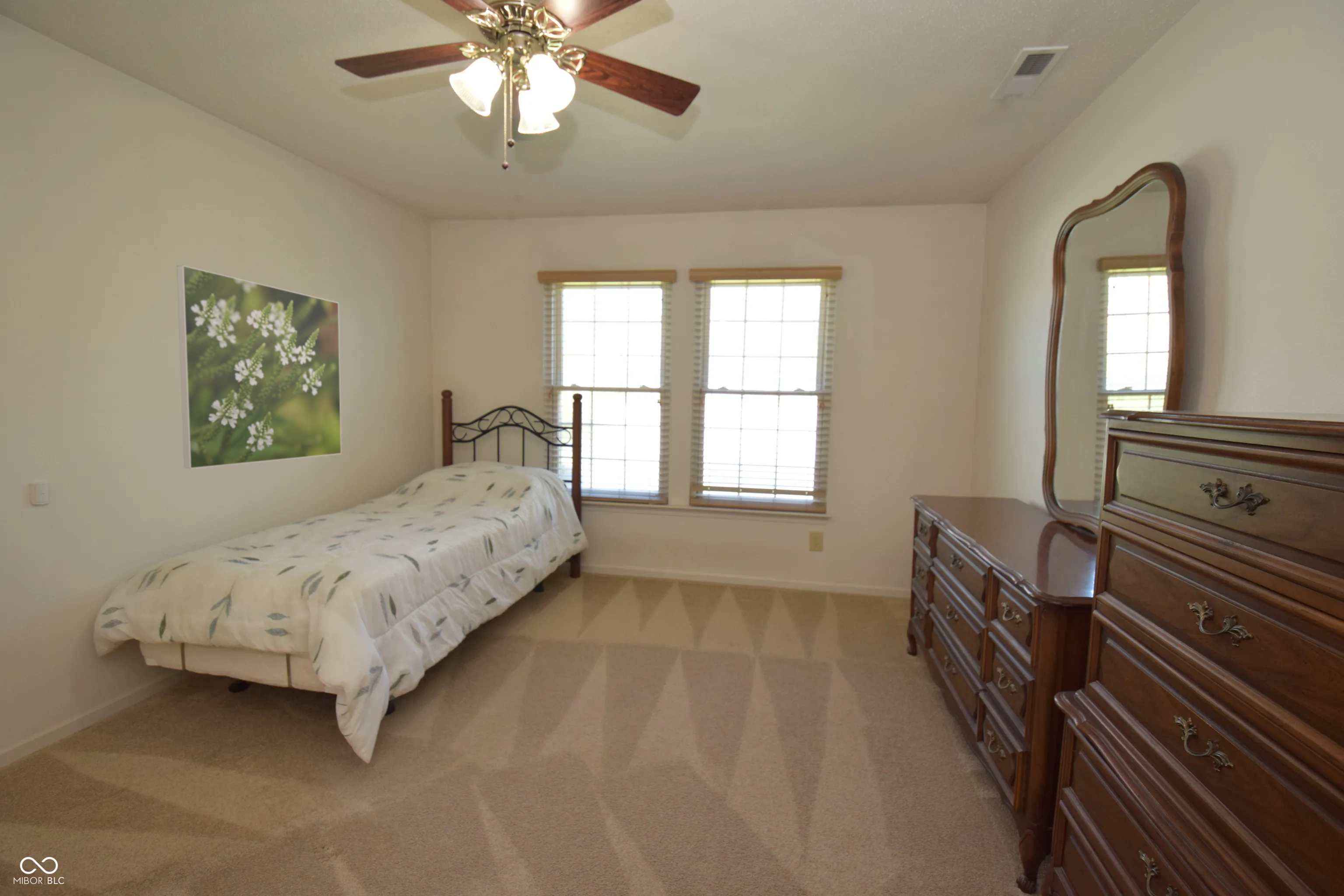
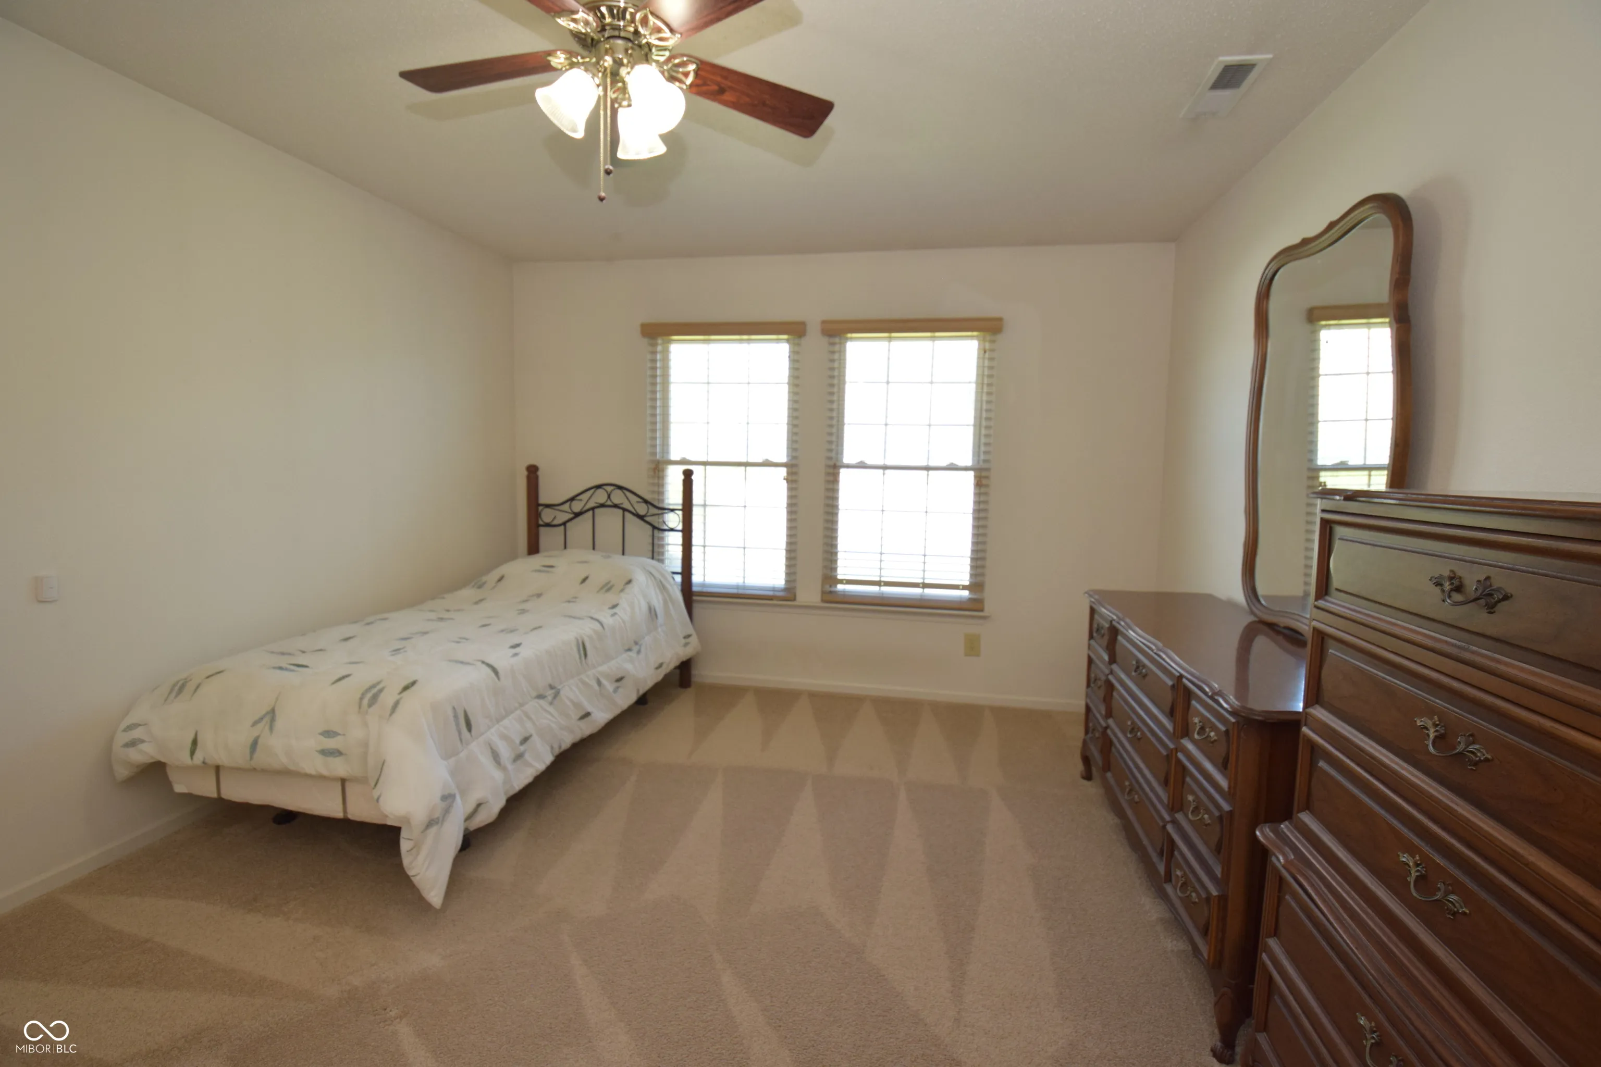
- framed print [176,265,342,469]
